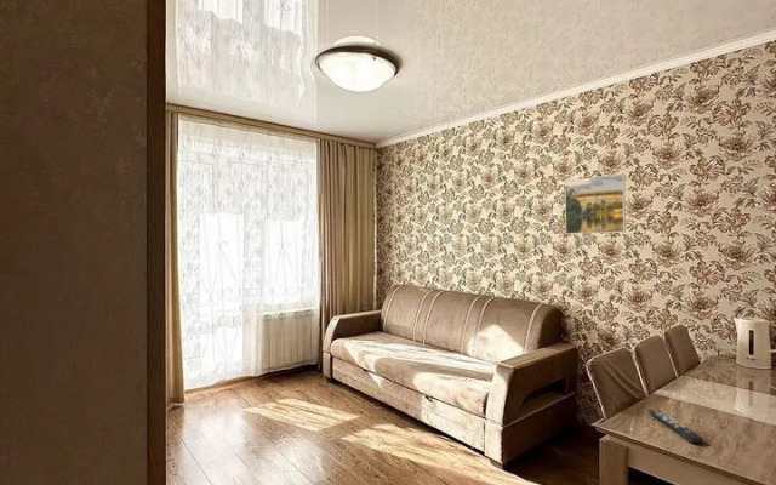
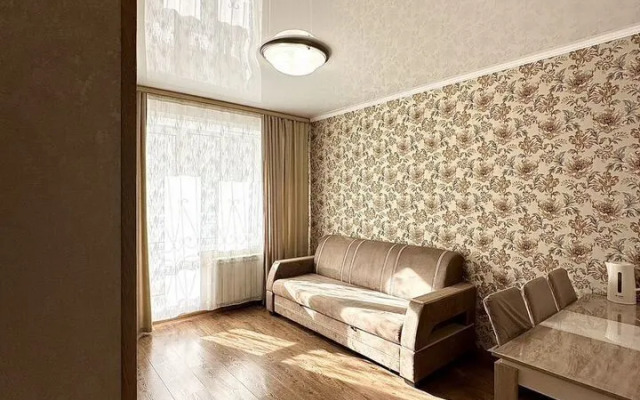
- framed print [564,172,627,235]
- remote control [647,409,704,444]
